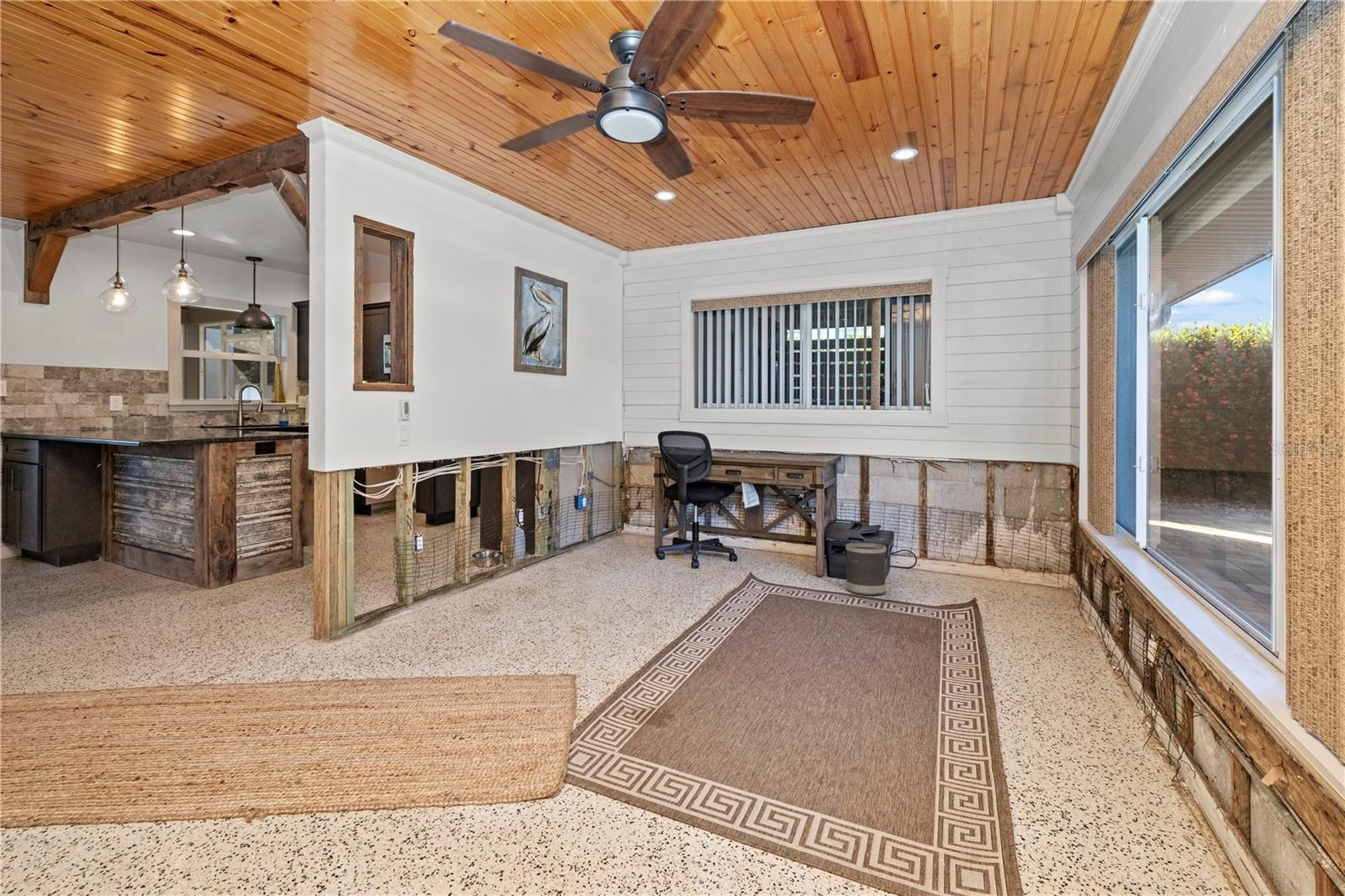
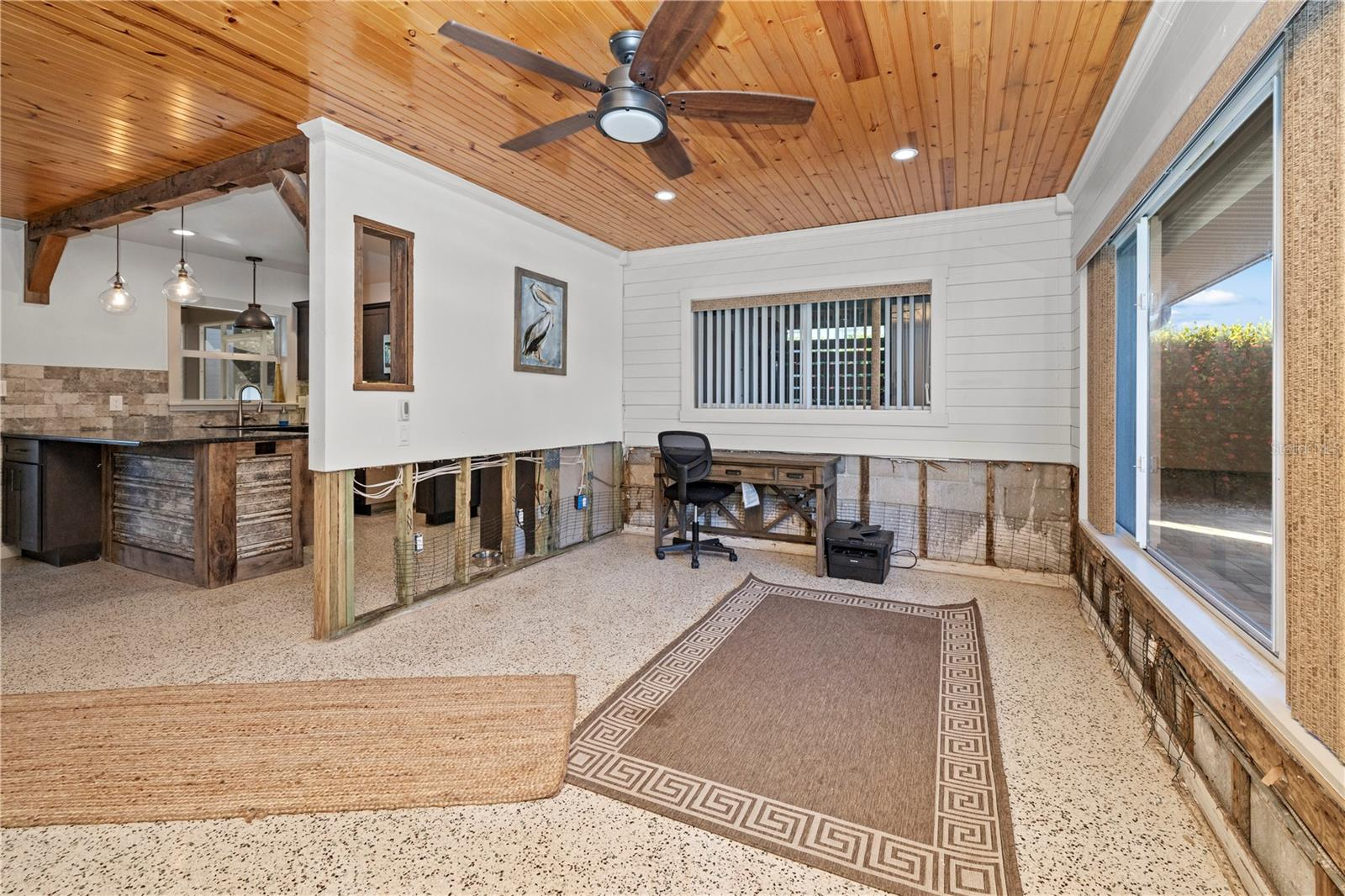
- wastebasket [845,542,887,596]
